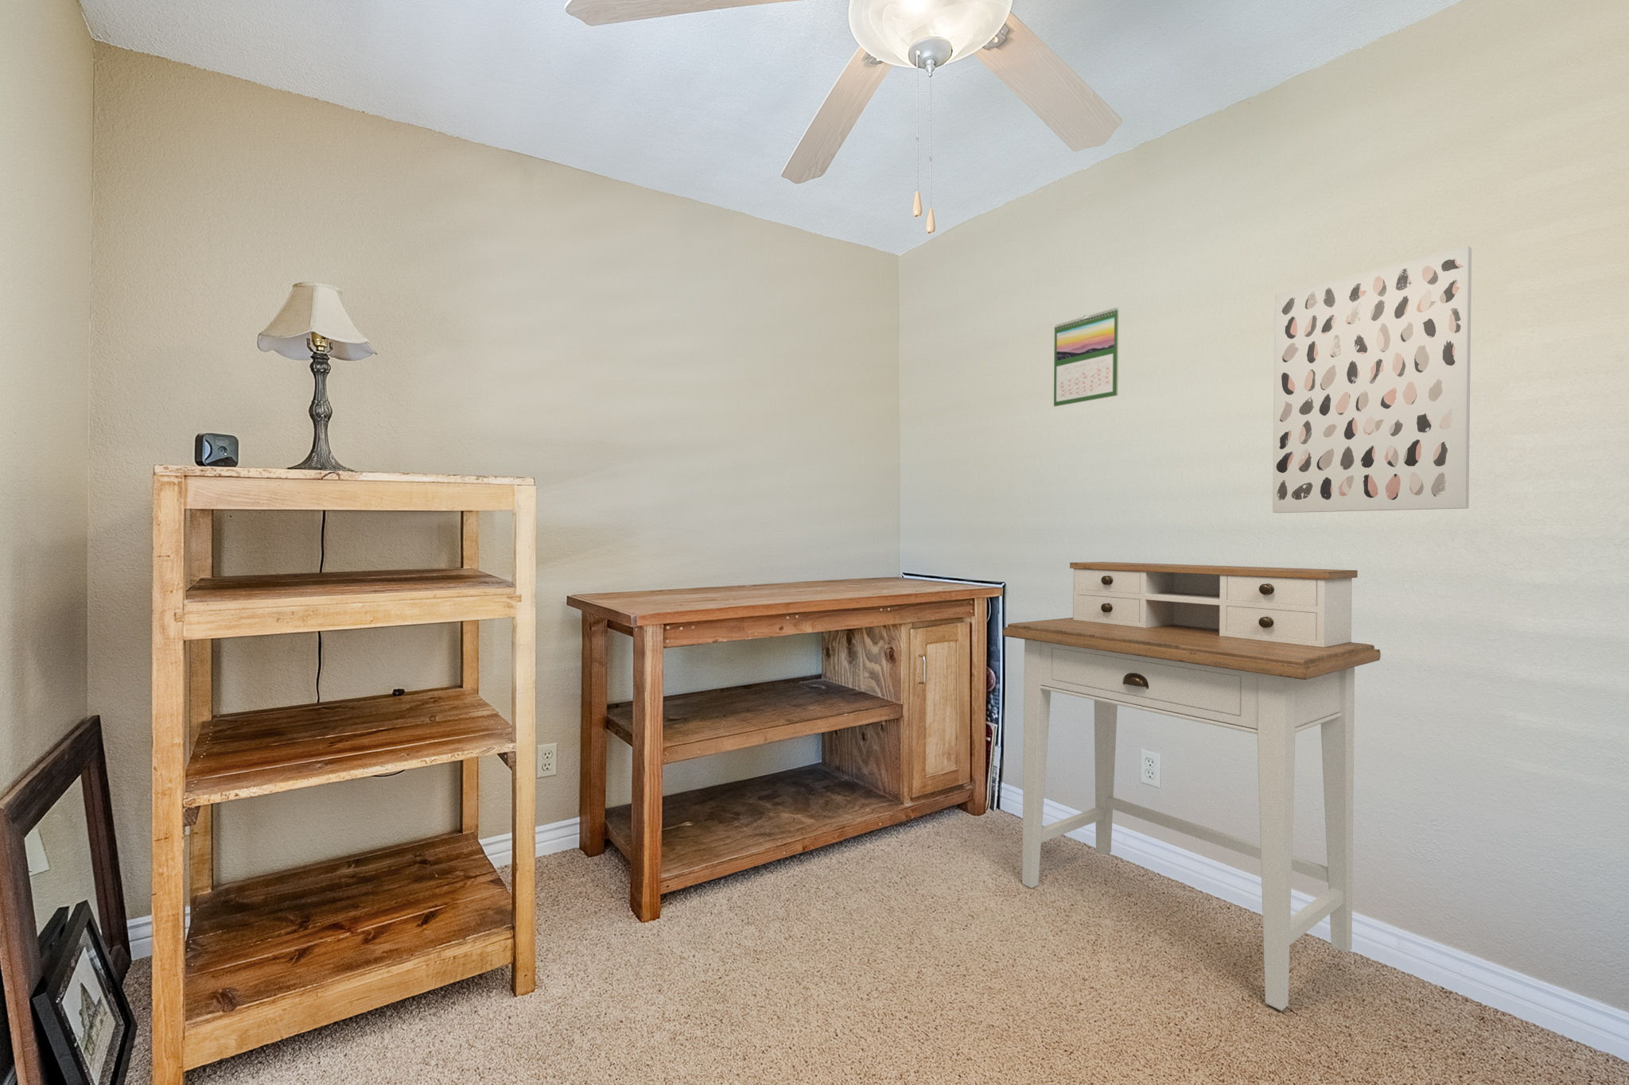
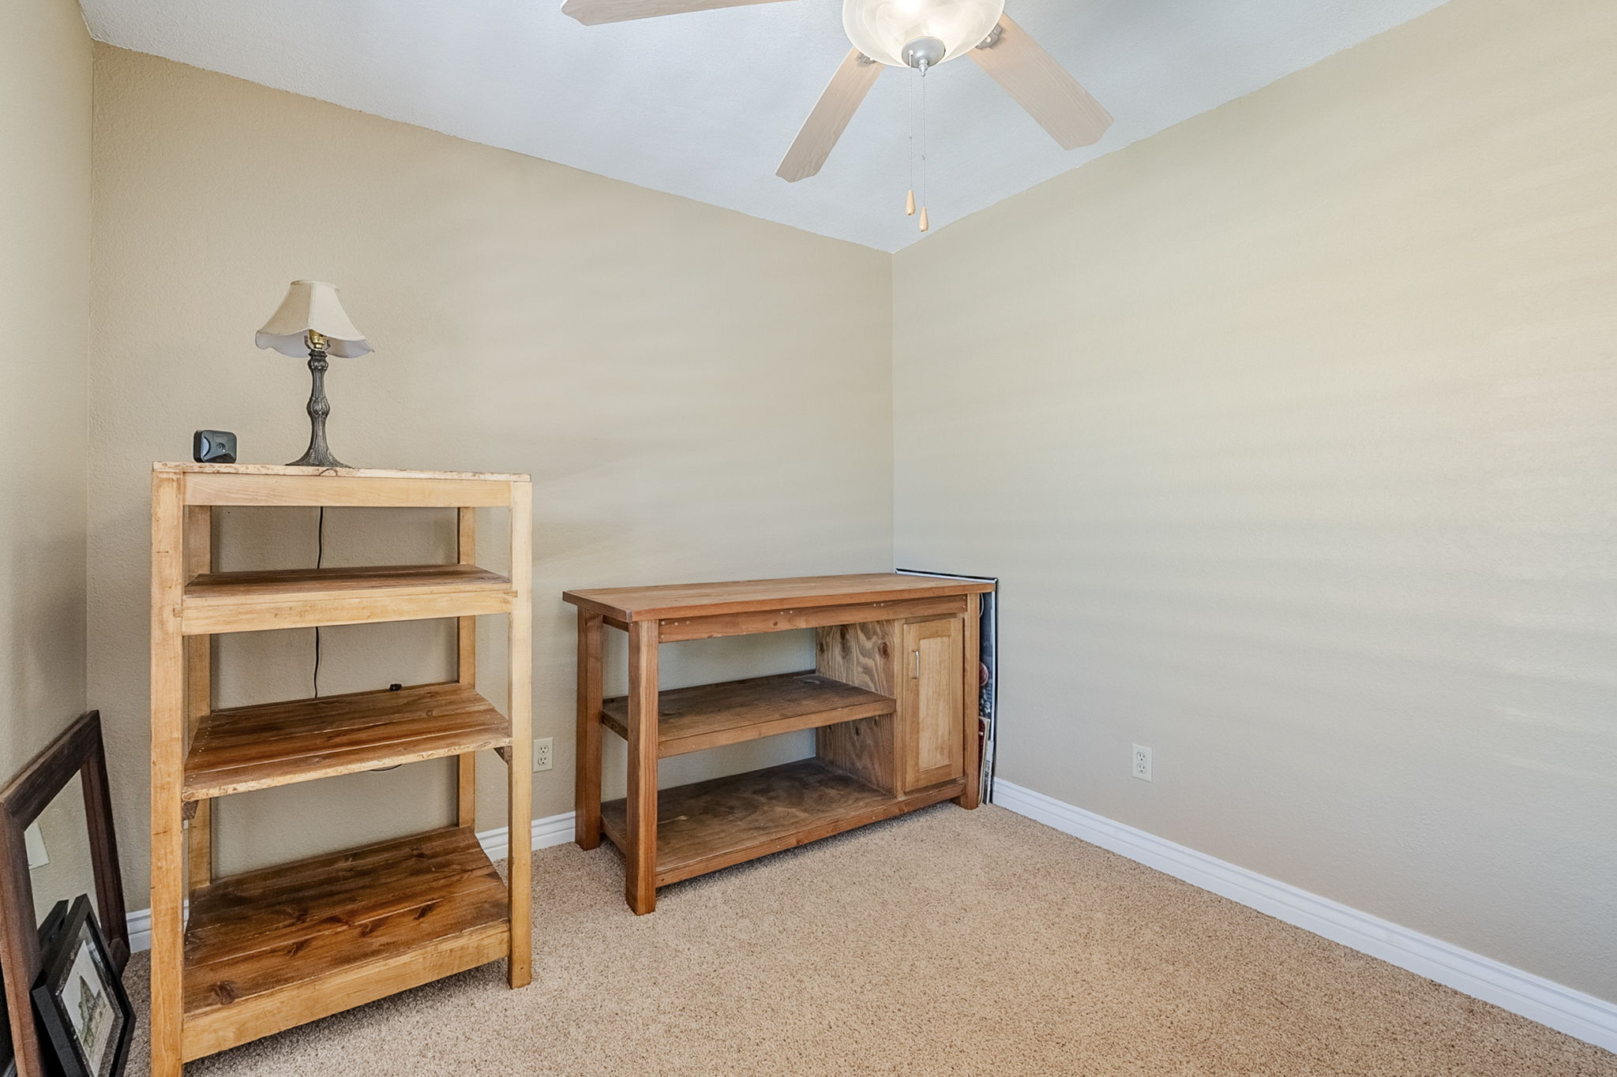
- calendar [1054,306,1119,407]
- desk [1002,561,1382,1012]
- wall art [1272,245,1473,513]
